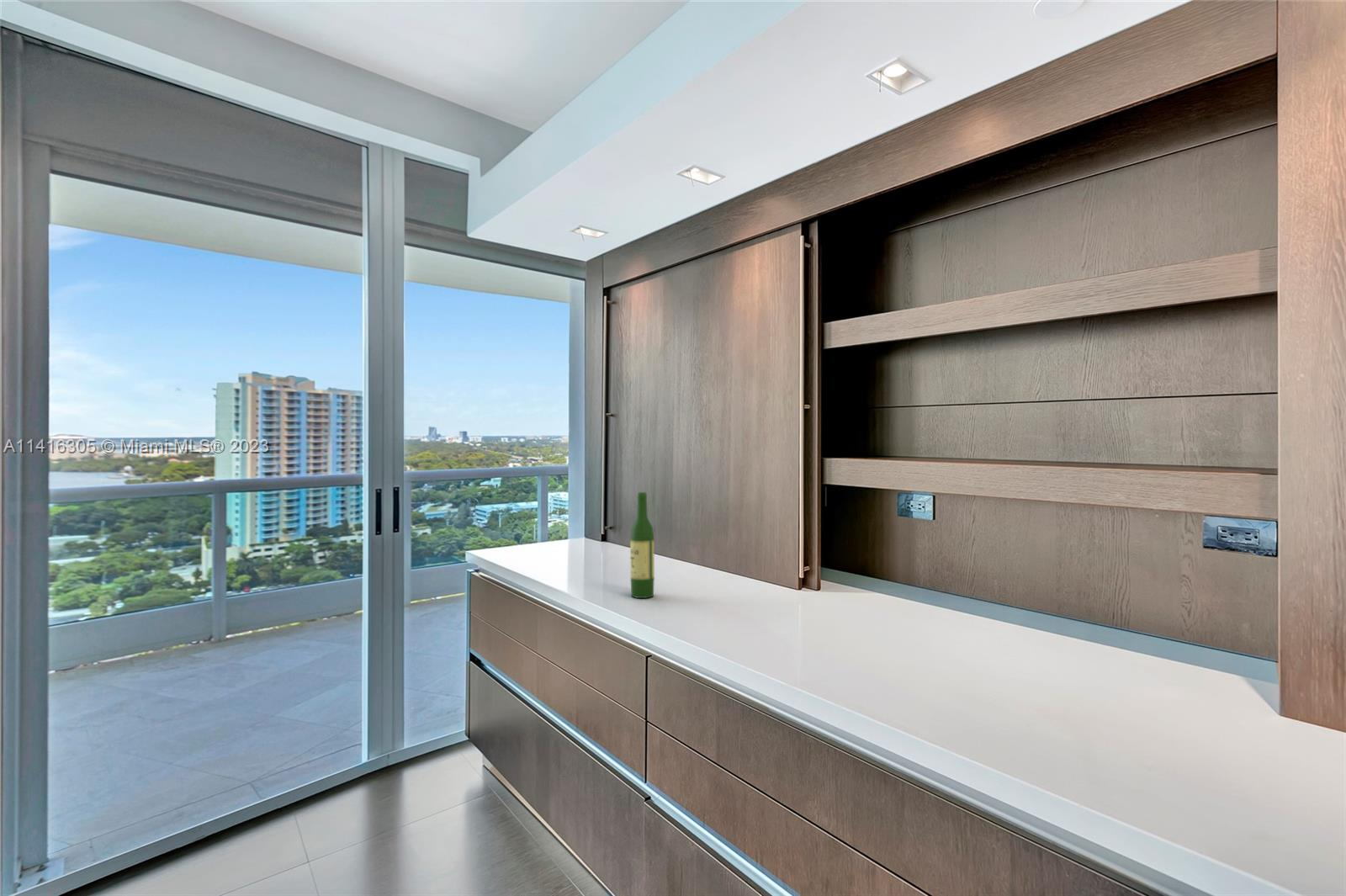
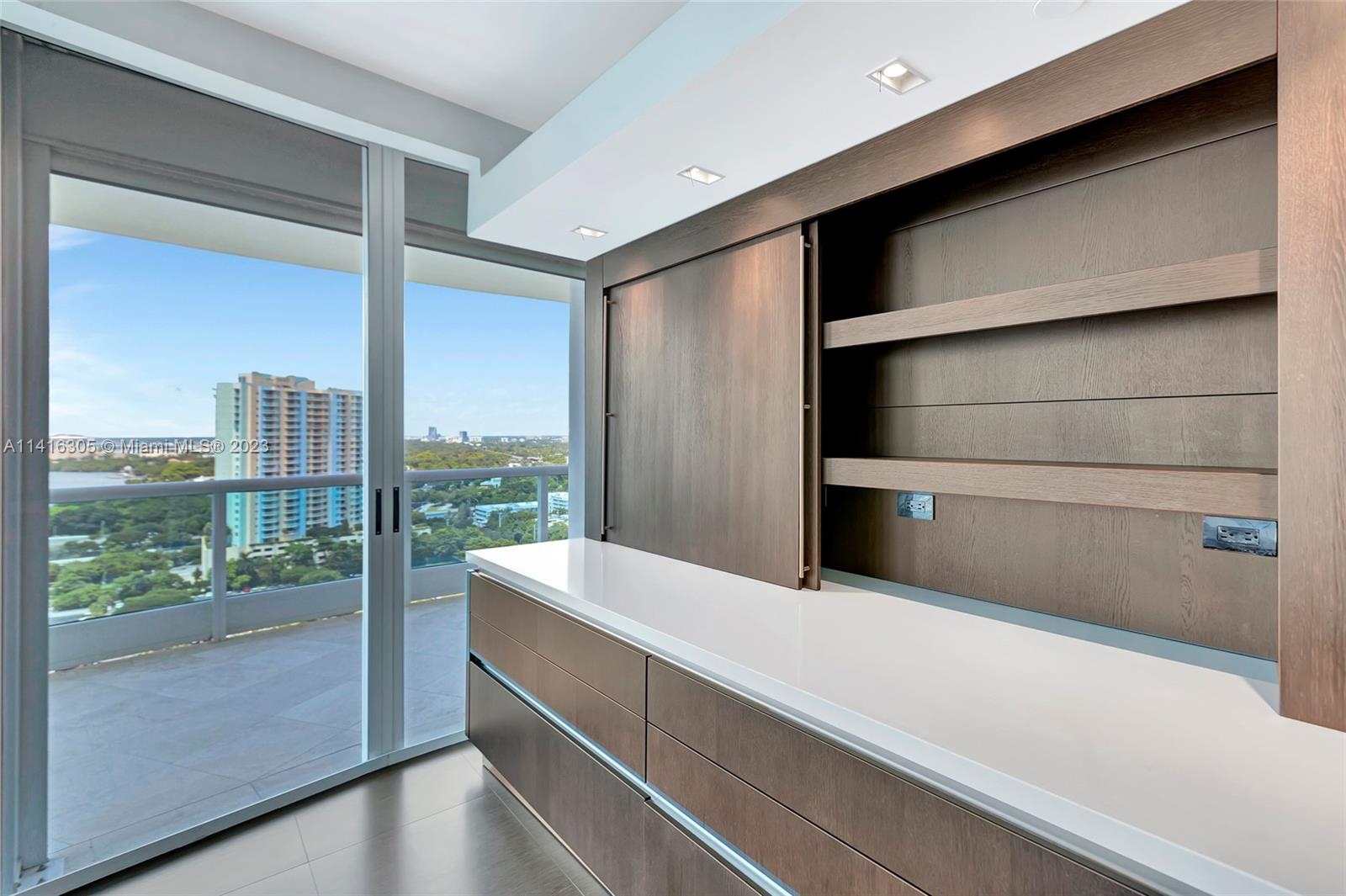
- wine bottle [629,491,655,599]
